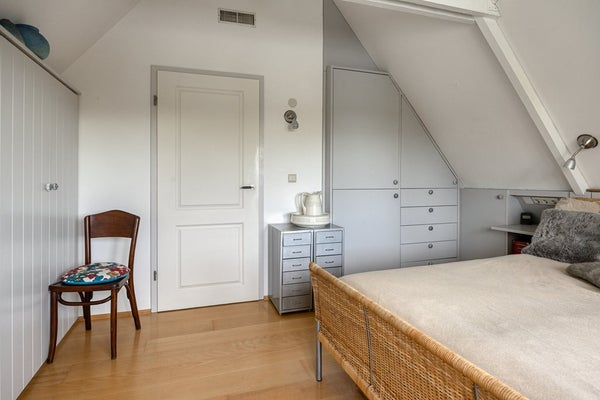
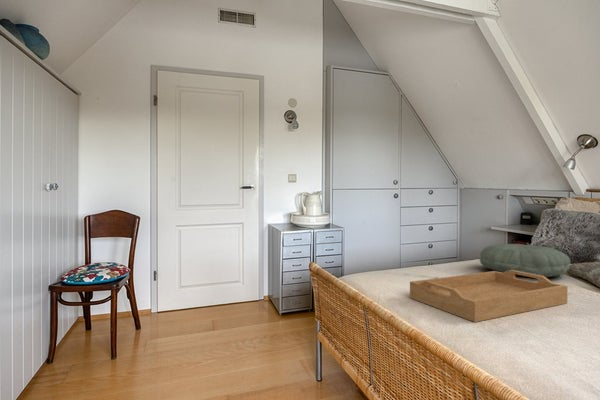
+ serving tray [409,270,568,323]
+ pillow [479,243,571,278]
